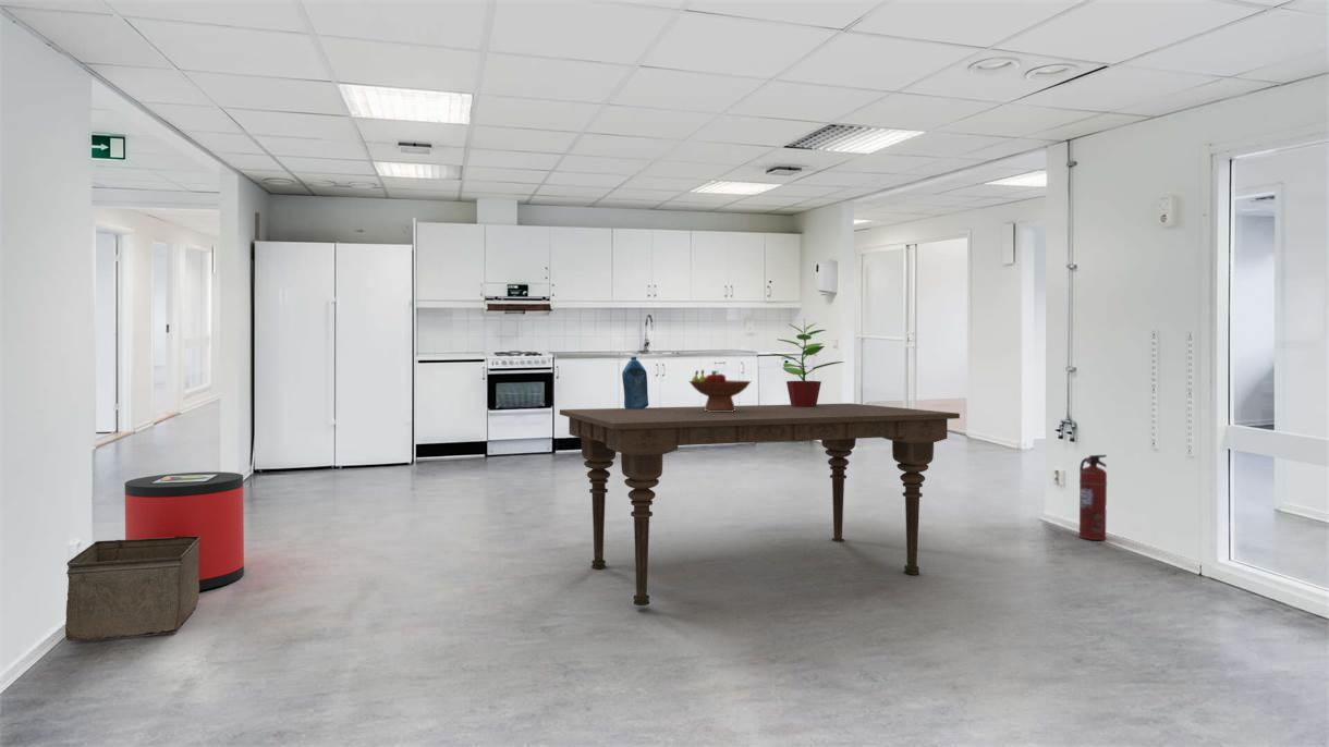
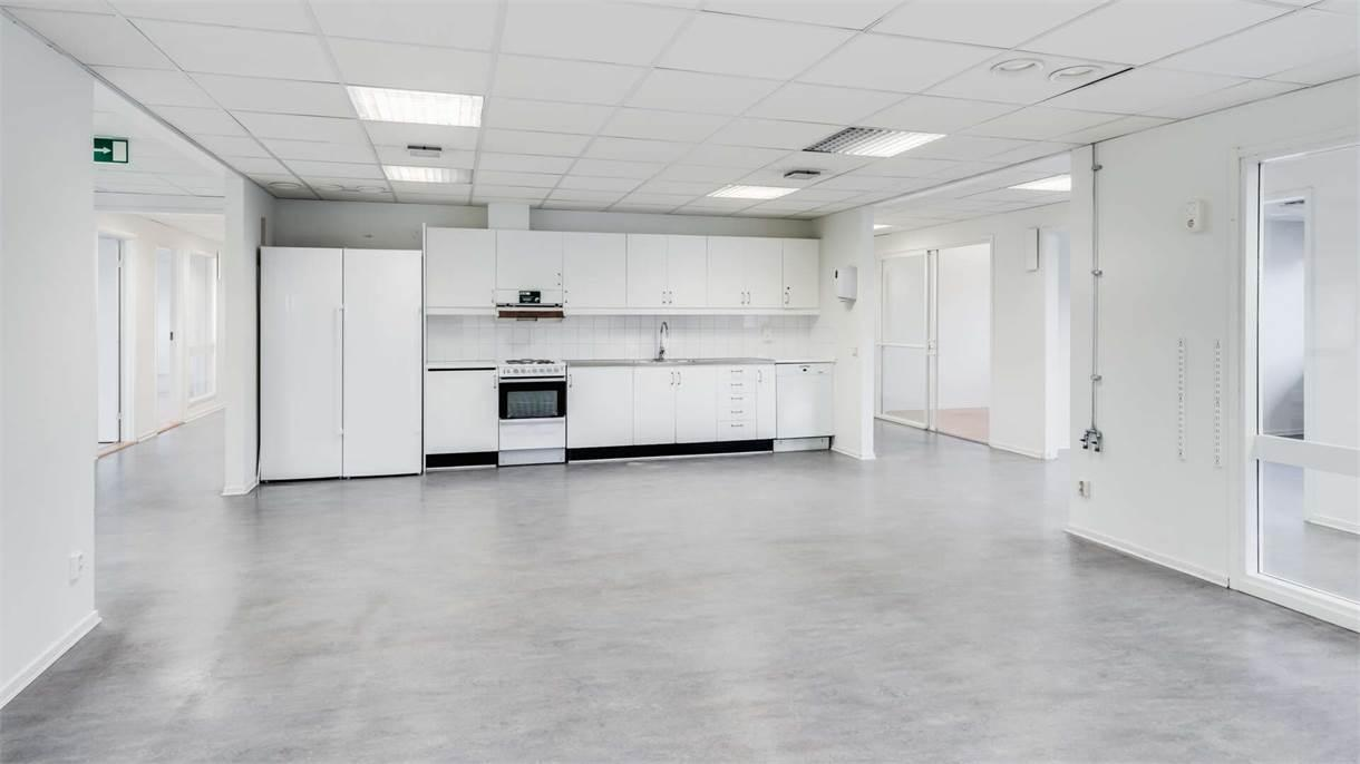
- bottle [621,356,649,408]
- dining table [559,402,961,607]
- storage bin [64,536,200,644]
- fruit bowl [688,369,752,412]
- trash can [124,470,245,591]
- fire extinguisher [1078,454,1108,541]
- potted plant [771,319,845,407]
